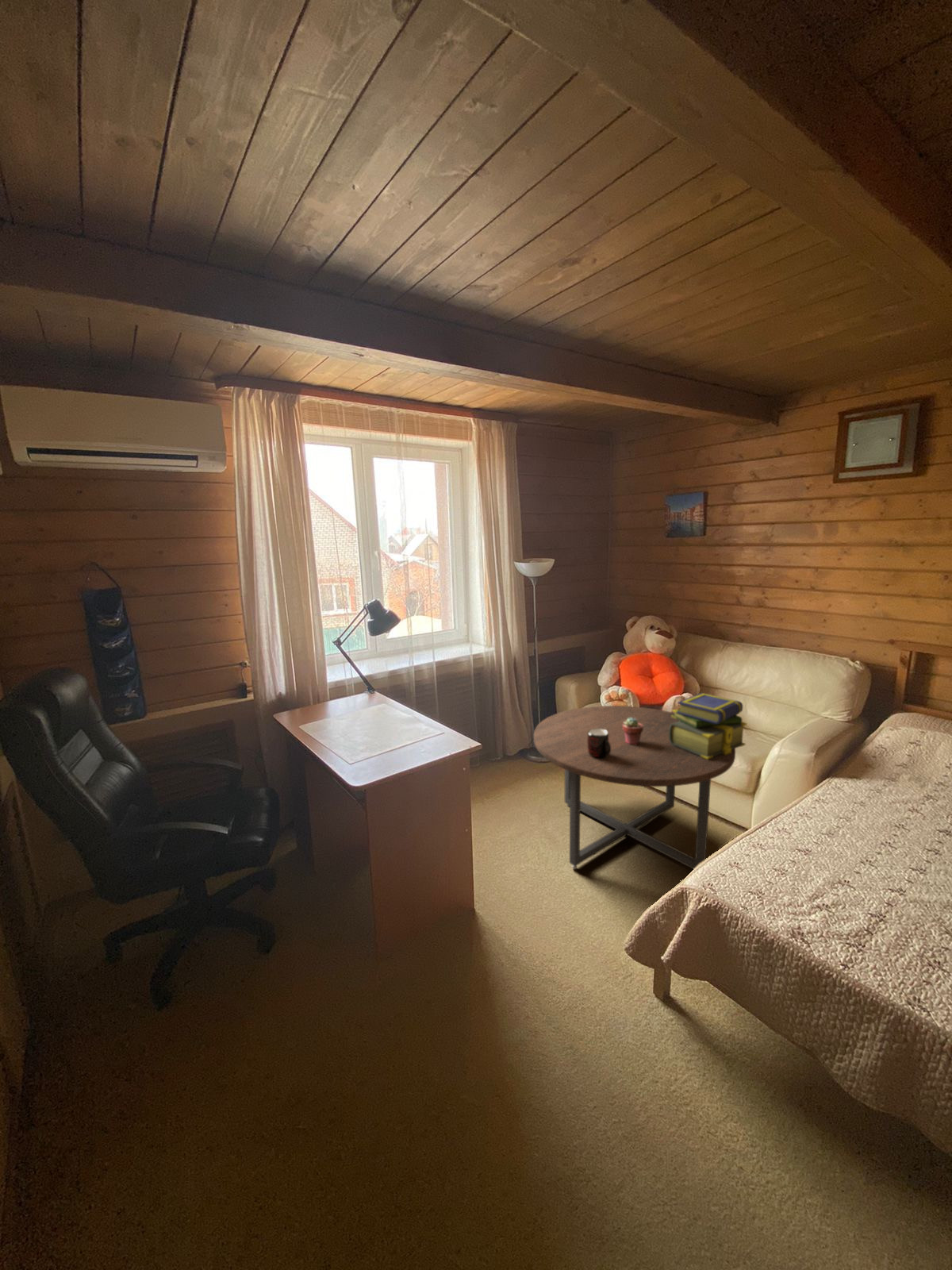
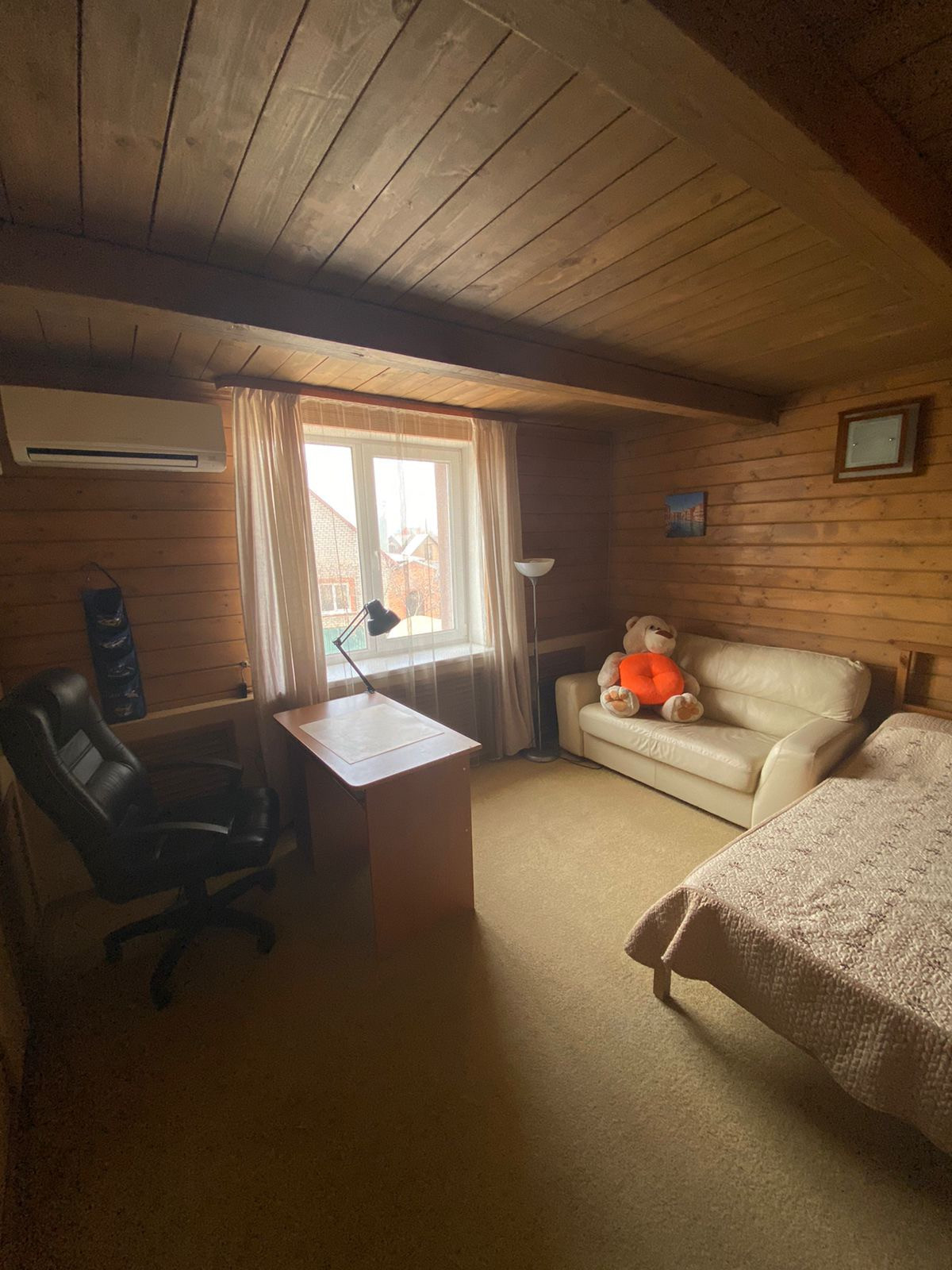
- mug [587,729,611,759]
- stack of books [669,692,747,759]
- coffee table [533,705,736,870]
- potted succulent [623,718,643,745]
